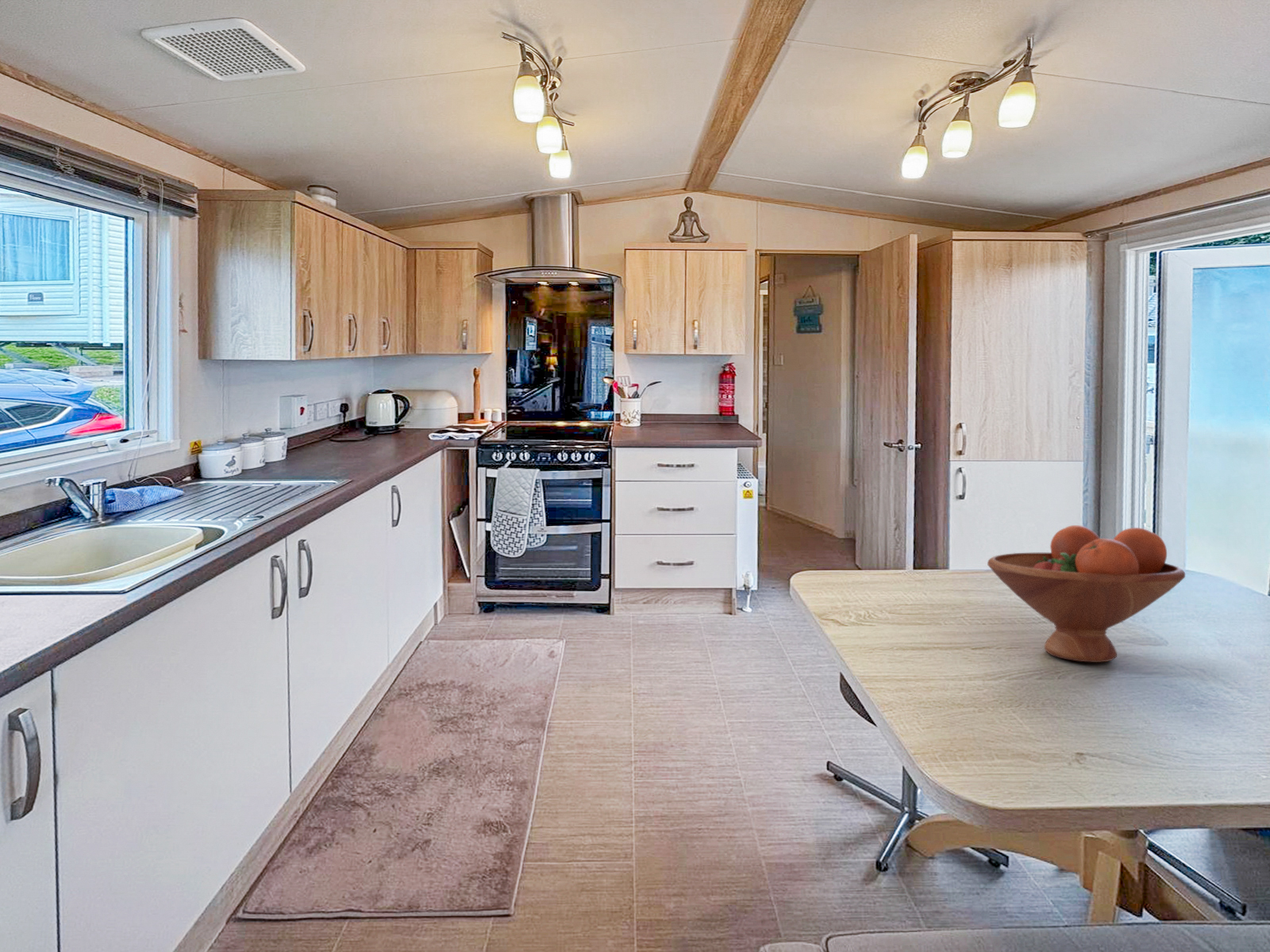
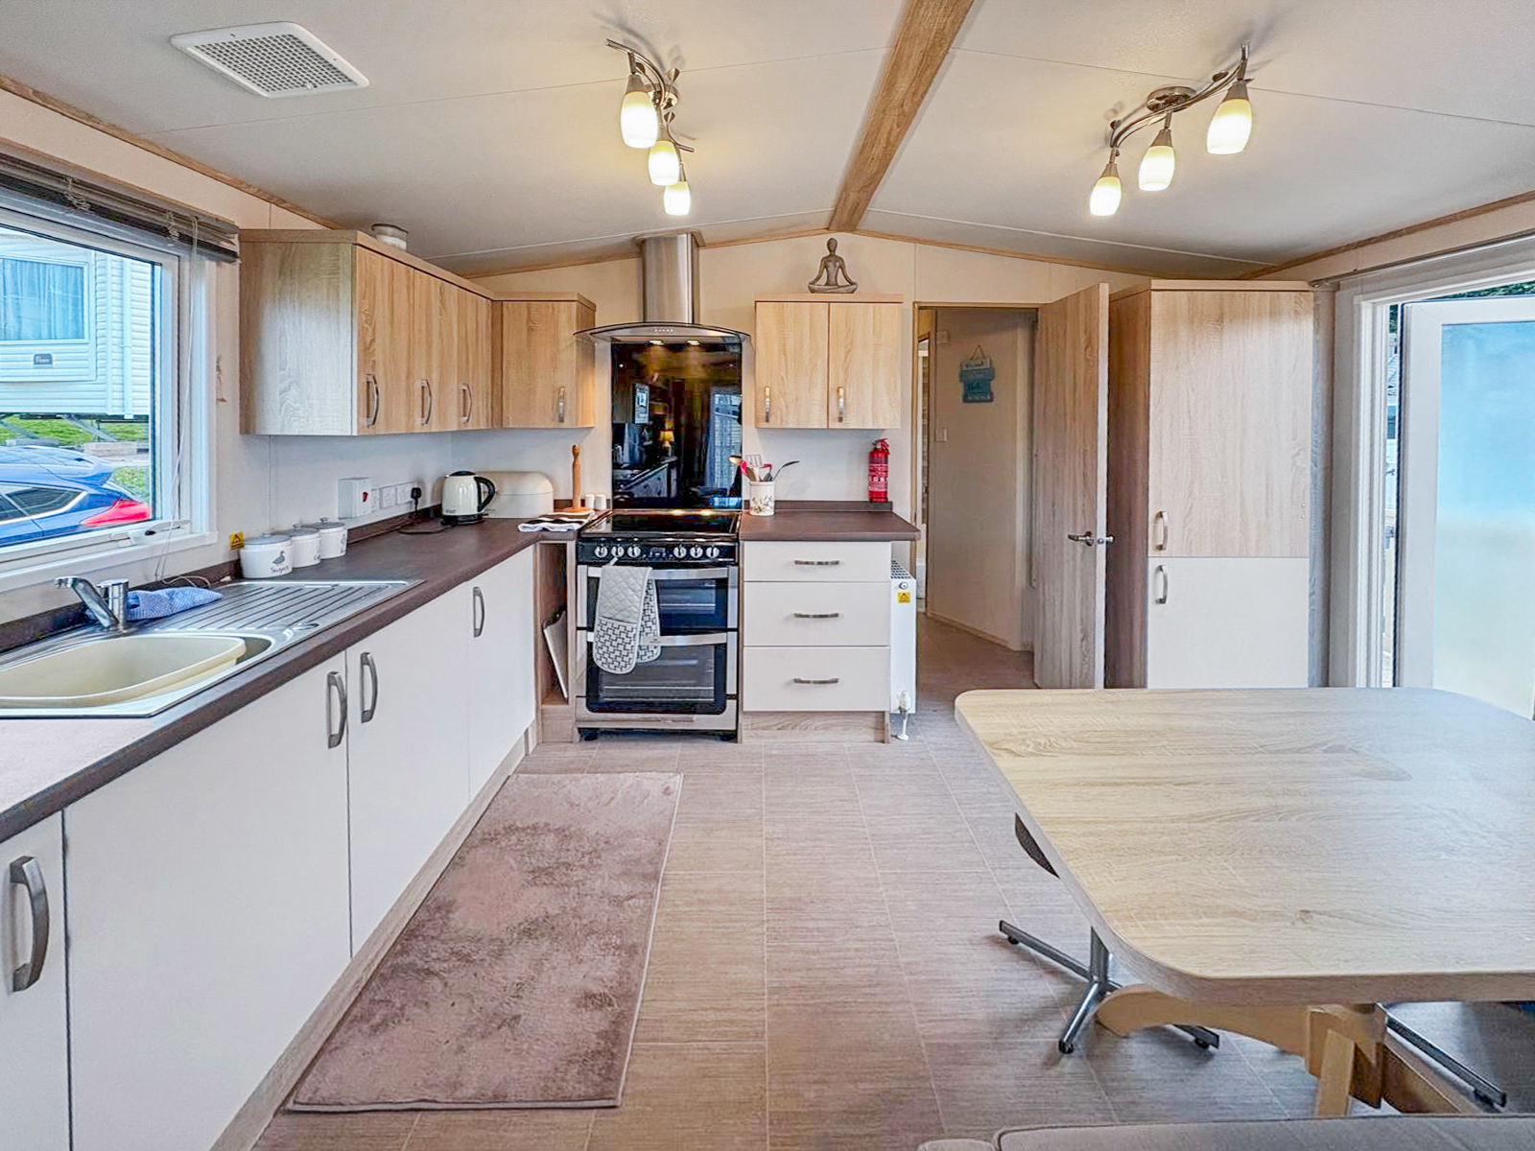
- fruit bowl [987,524,1186,663]
